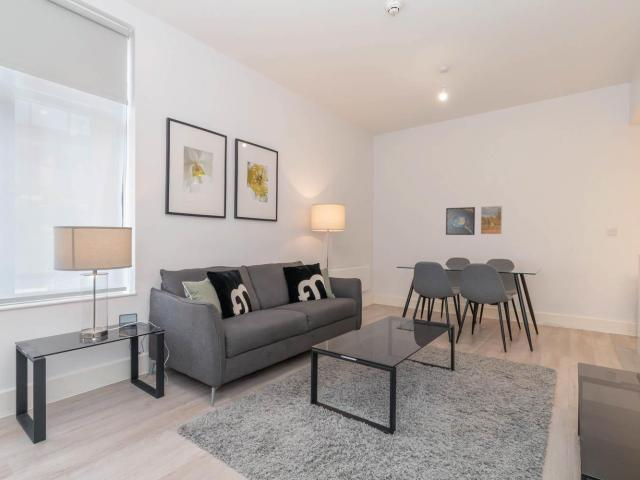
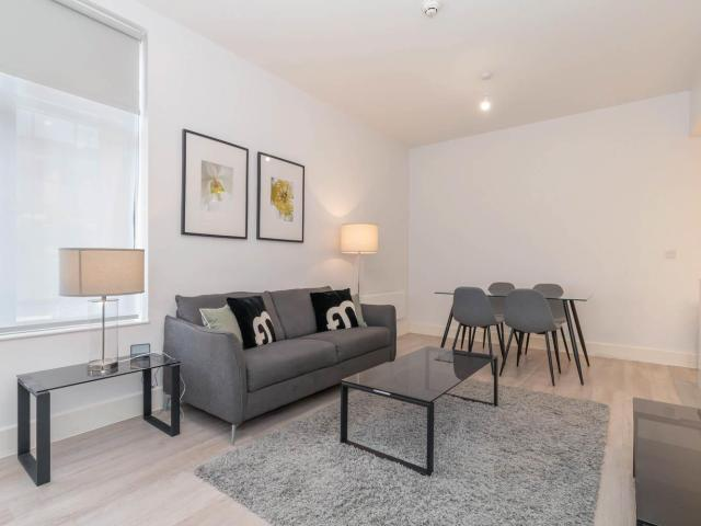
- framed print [445,206,476,236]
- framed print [480,205,503,235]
